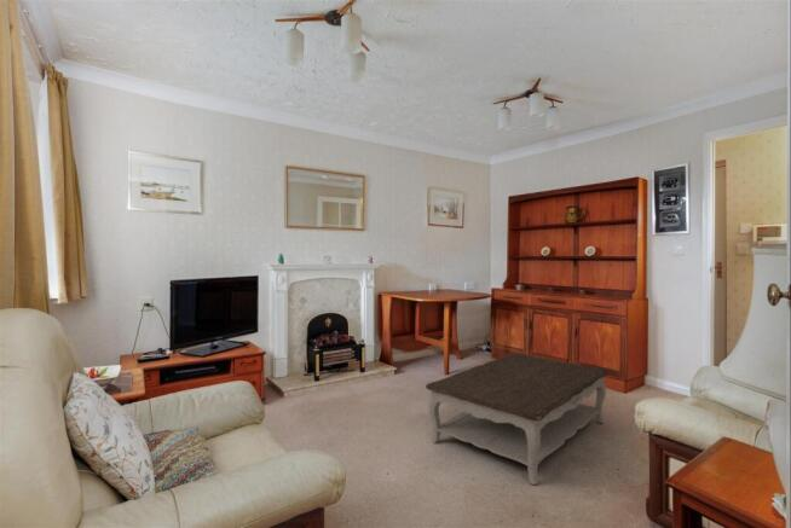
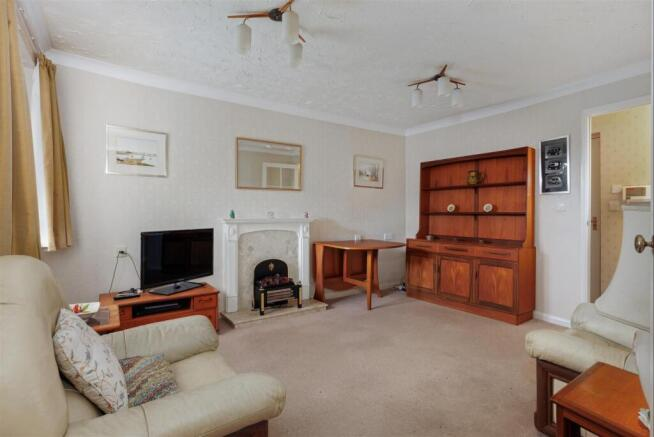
- coffee table [425,353,610,486]
